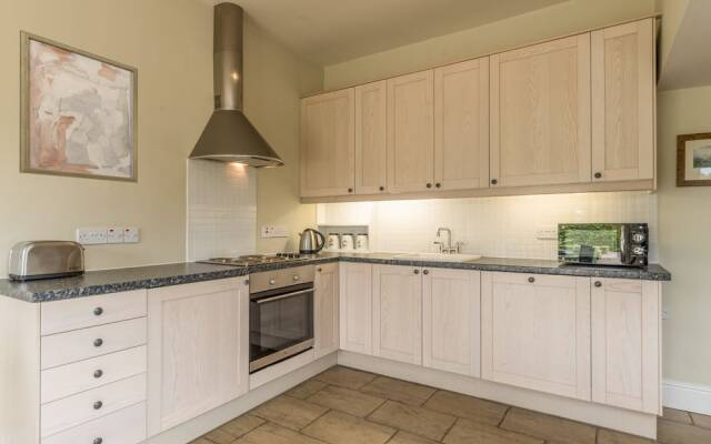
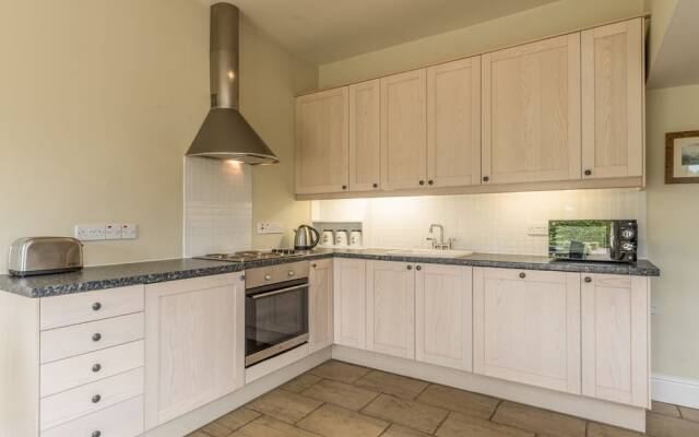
- wall art [19,29,139,184]
